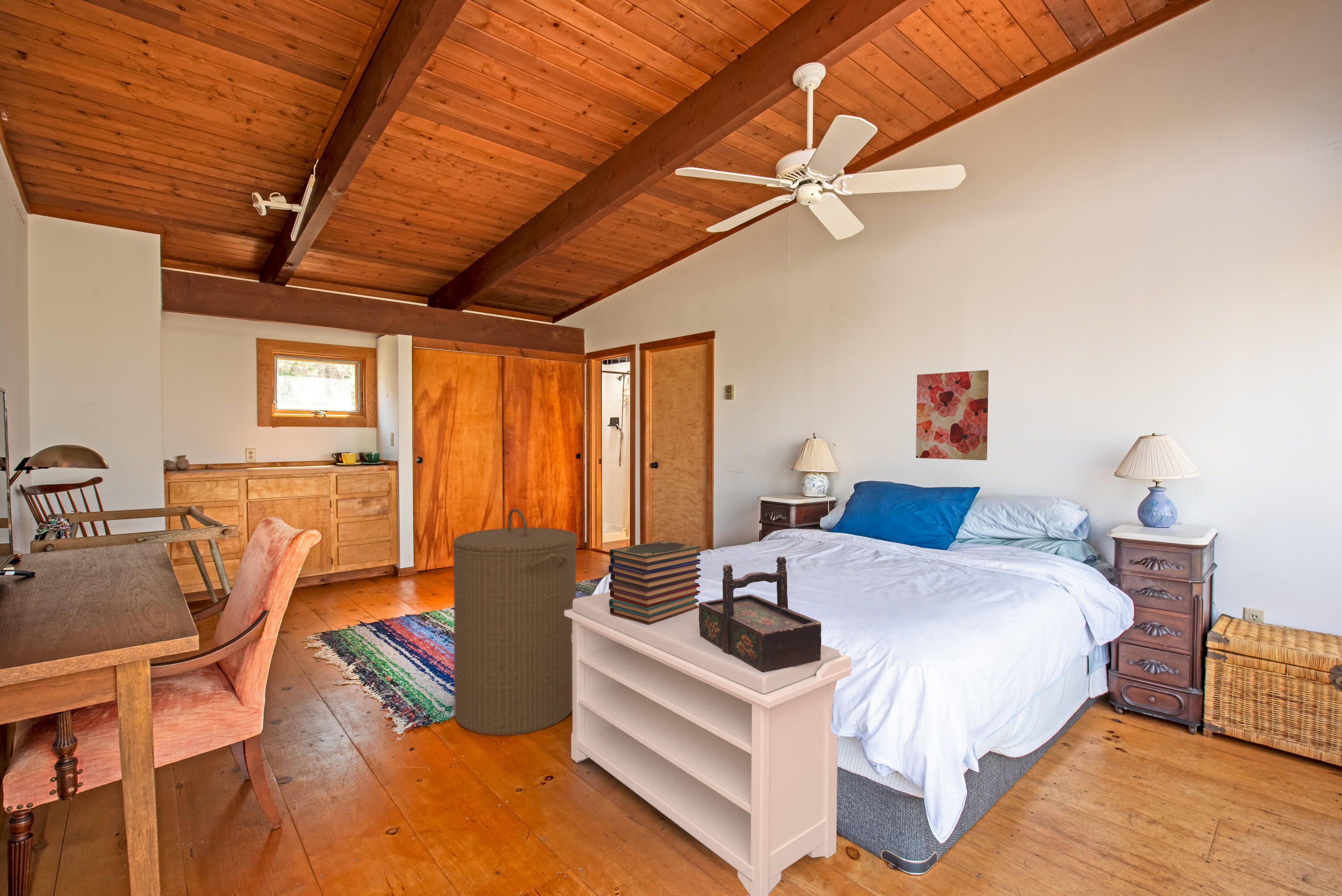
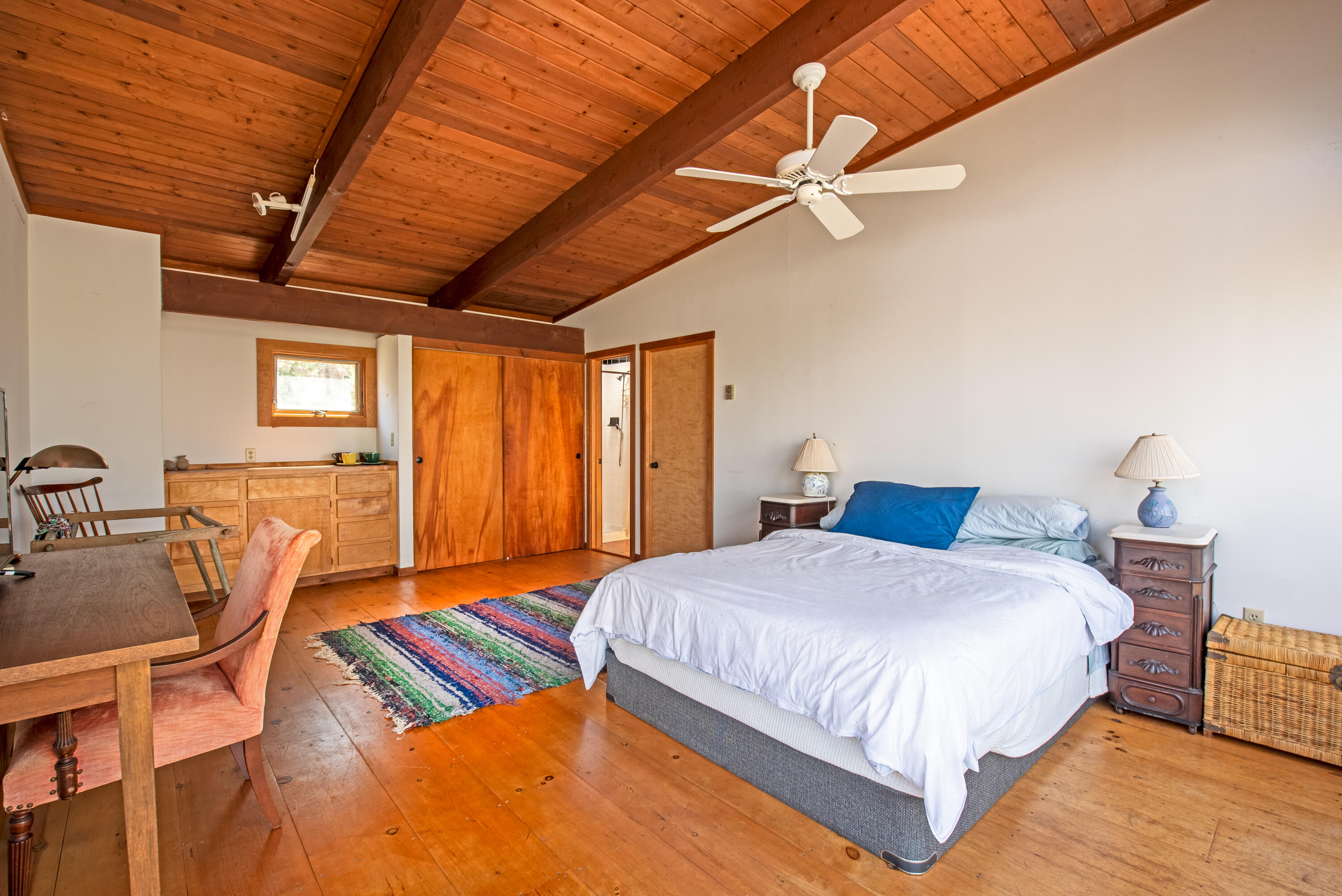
- book stack [608,540,701,625]
- wall art [915,369,989,461]
- decorative box [698,556,822,672]
- laundry hamper [452,508,578,736]
- bench [565,592,853,896]
